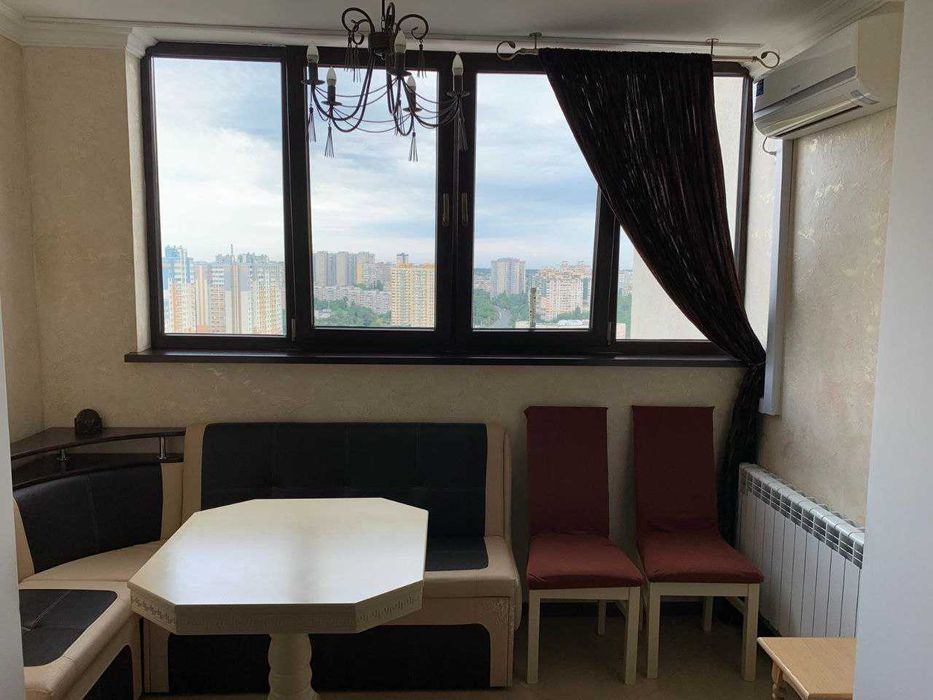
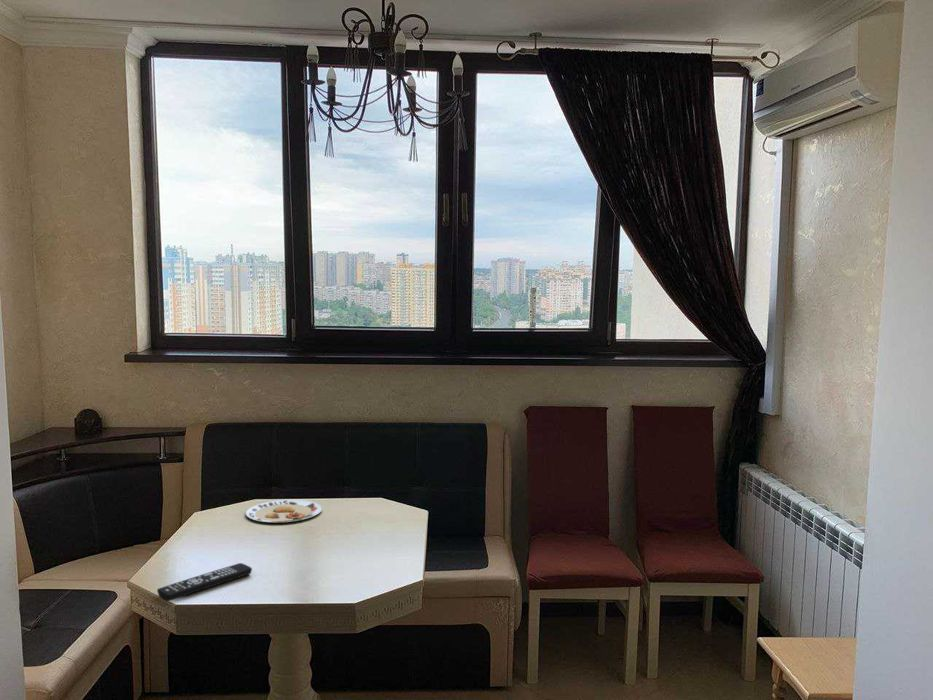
+ plate [245,499,323,524]
+ remote control [156,562,253,602]
